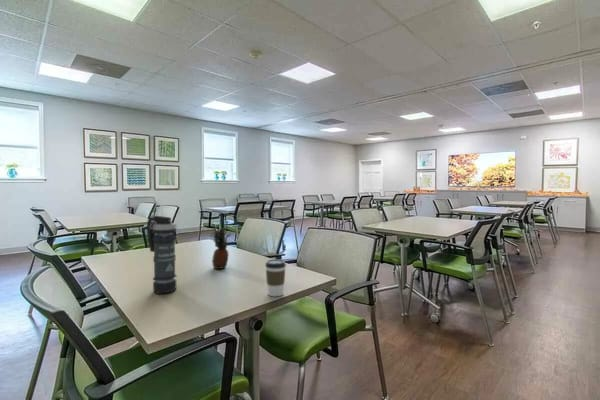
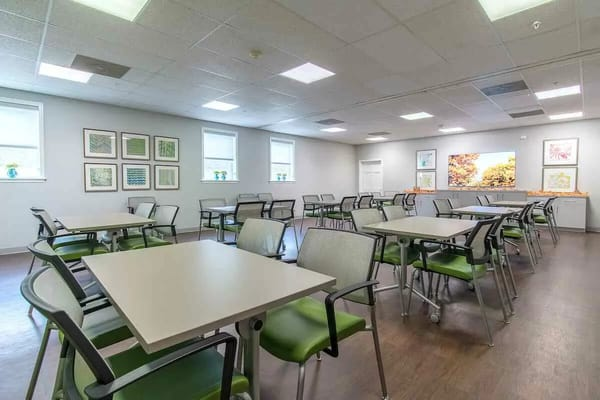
- smoke grenade [146,215,178,294]
- coffee cup [264,258,287,297]
- fruit [208,226,232,270]
